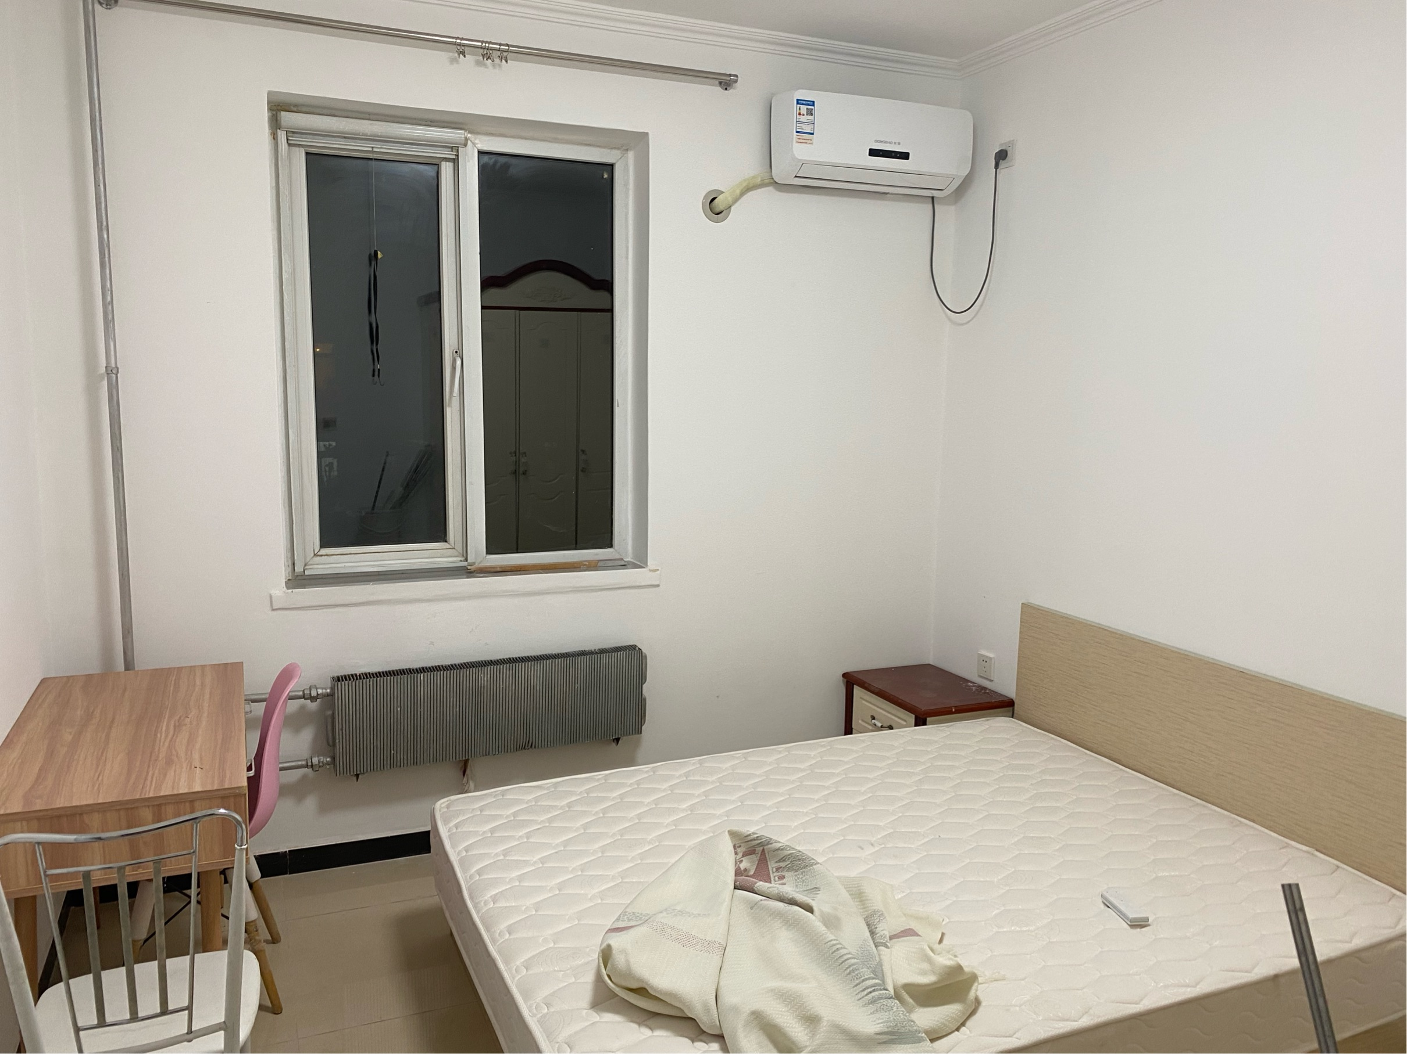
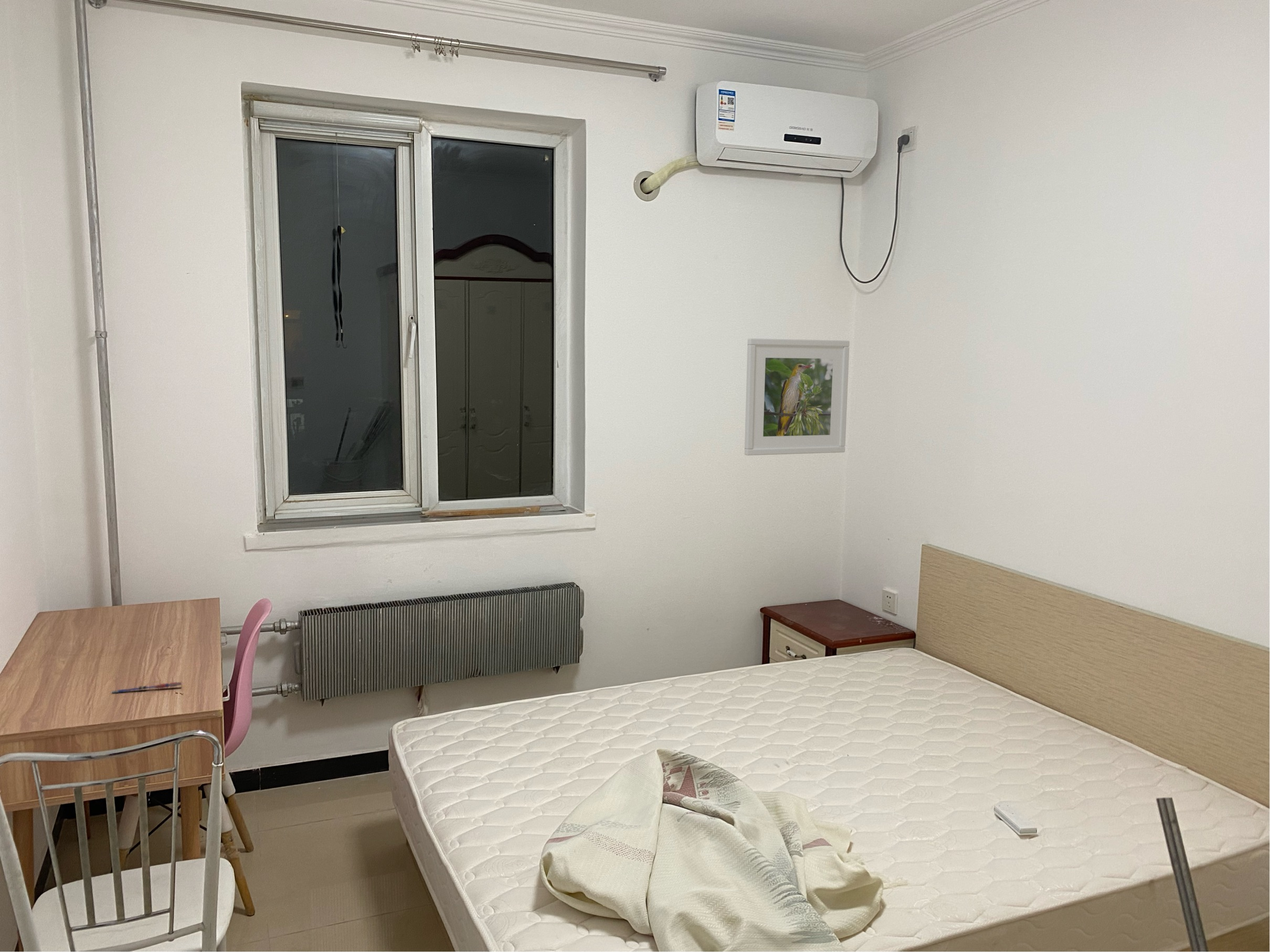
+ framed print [744,338,850,456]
+ pen [111,681,182,694]
